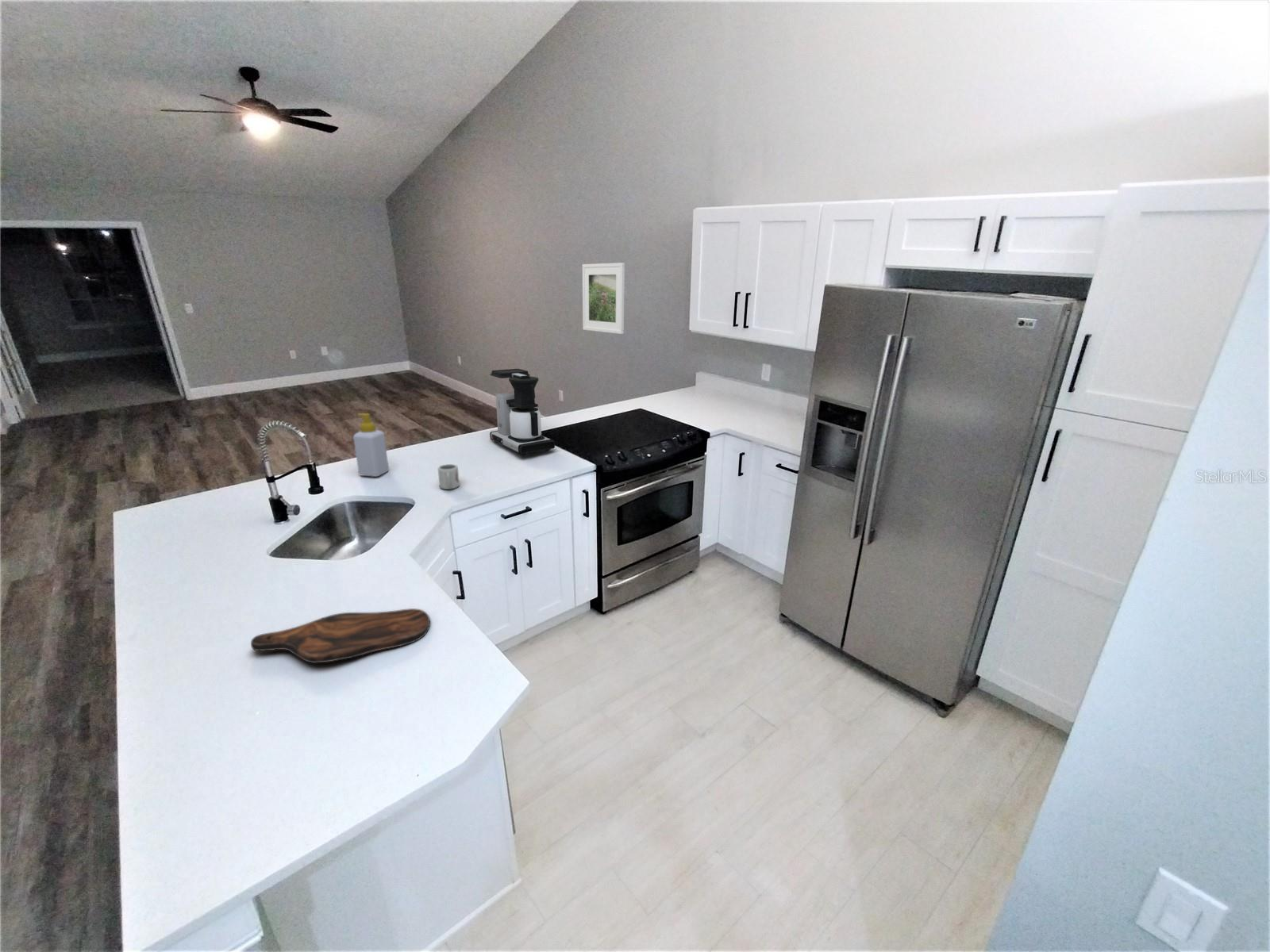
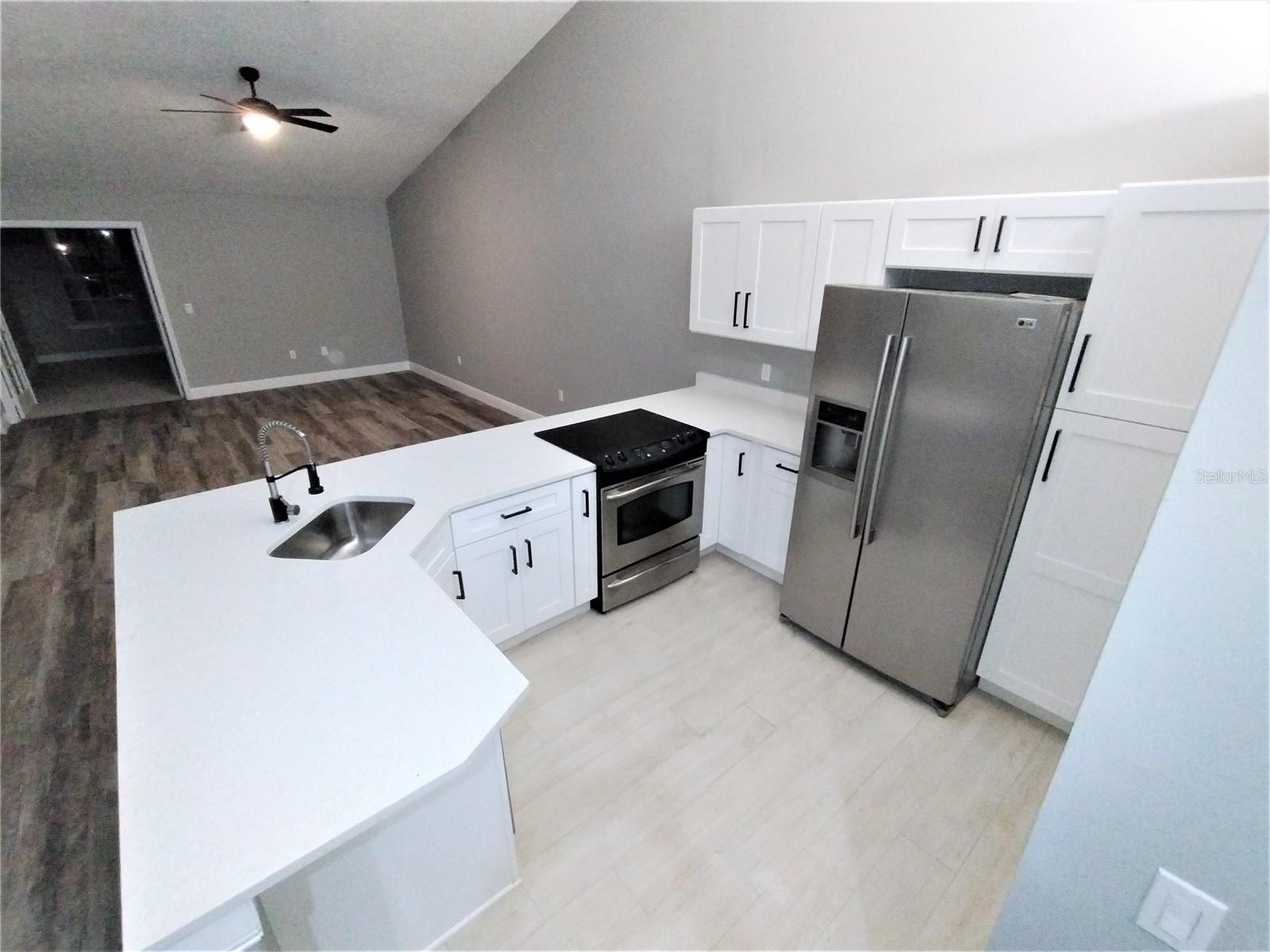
- cutting board [250,608,431,664]
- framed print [582,262,625,335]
- coffee maker [489,368,556,456]
- cup [437,463,460,490]
- soap bottle [352,413,390,478]
